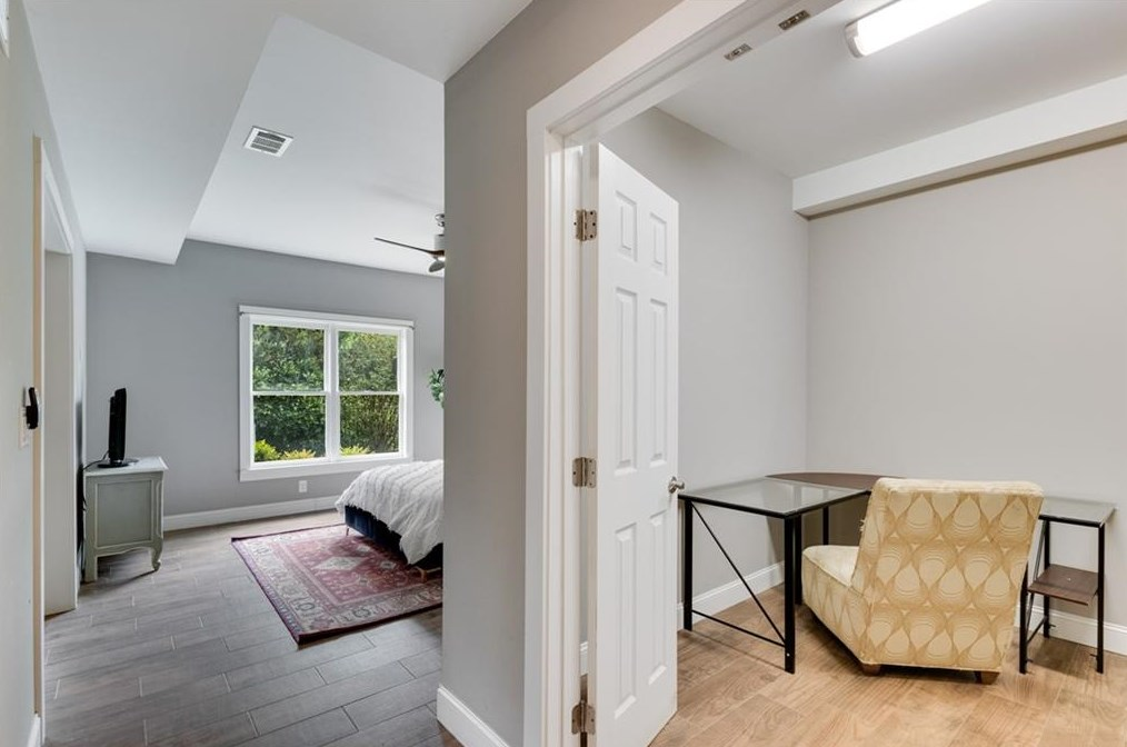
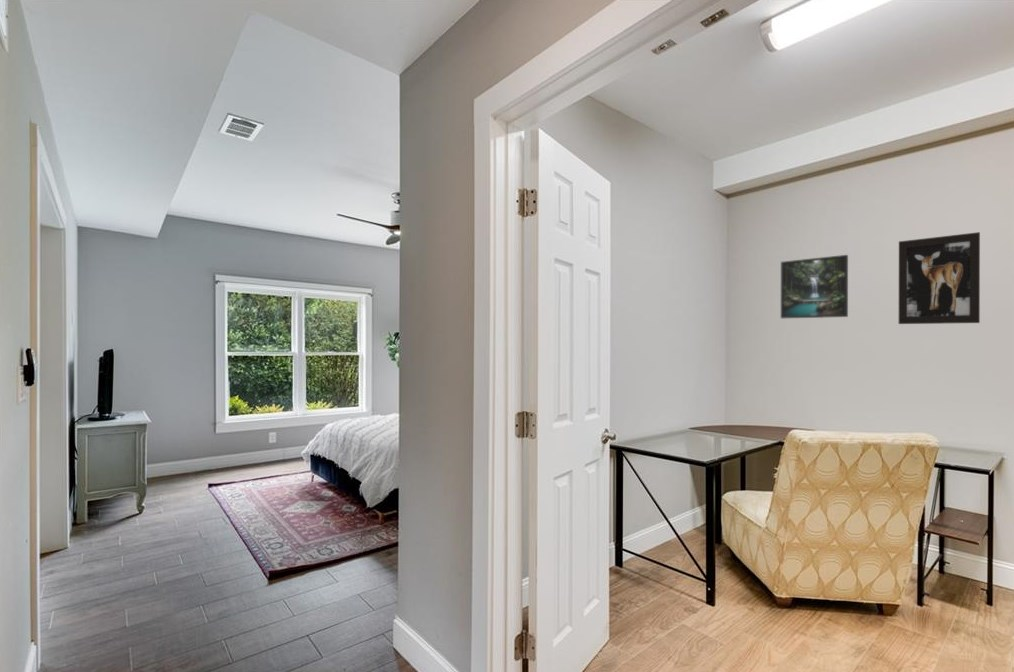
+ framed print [780,254,849,319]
+ wall art [898,231,981,325]
